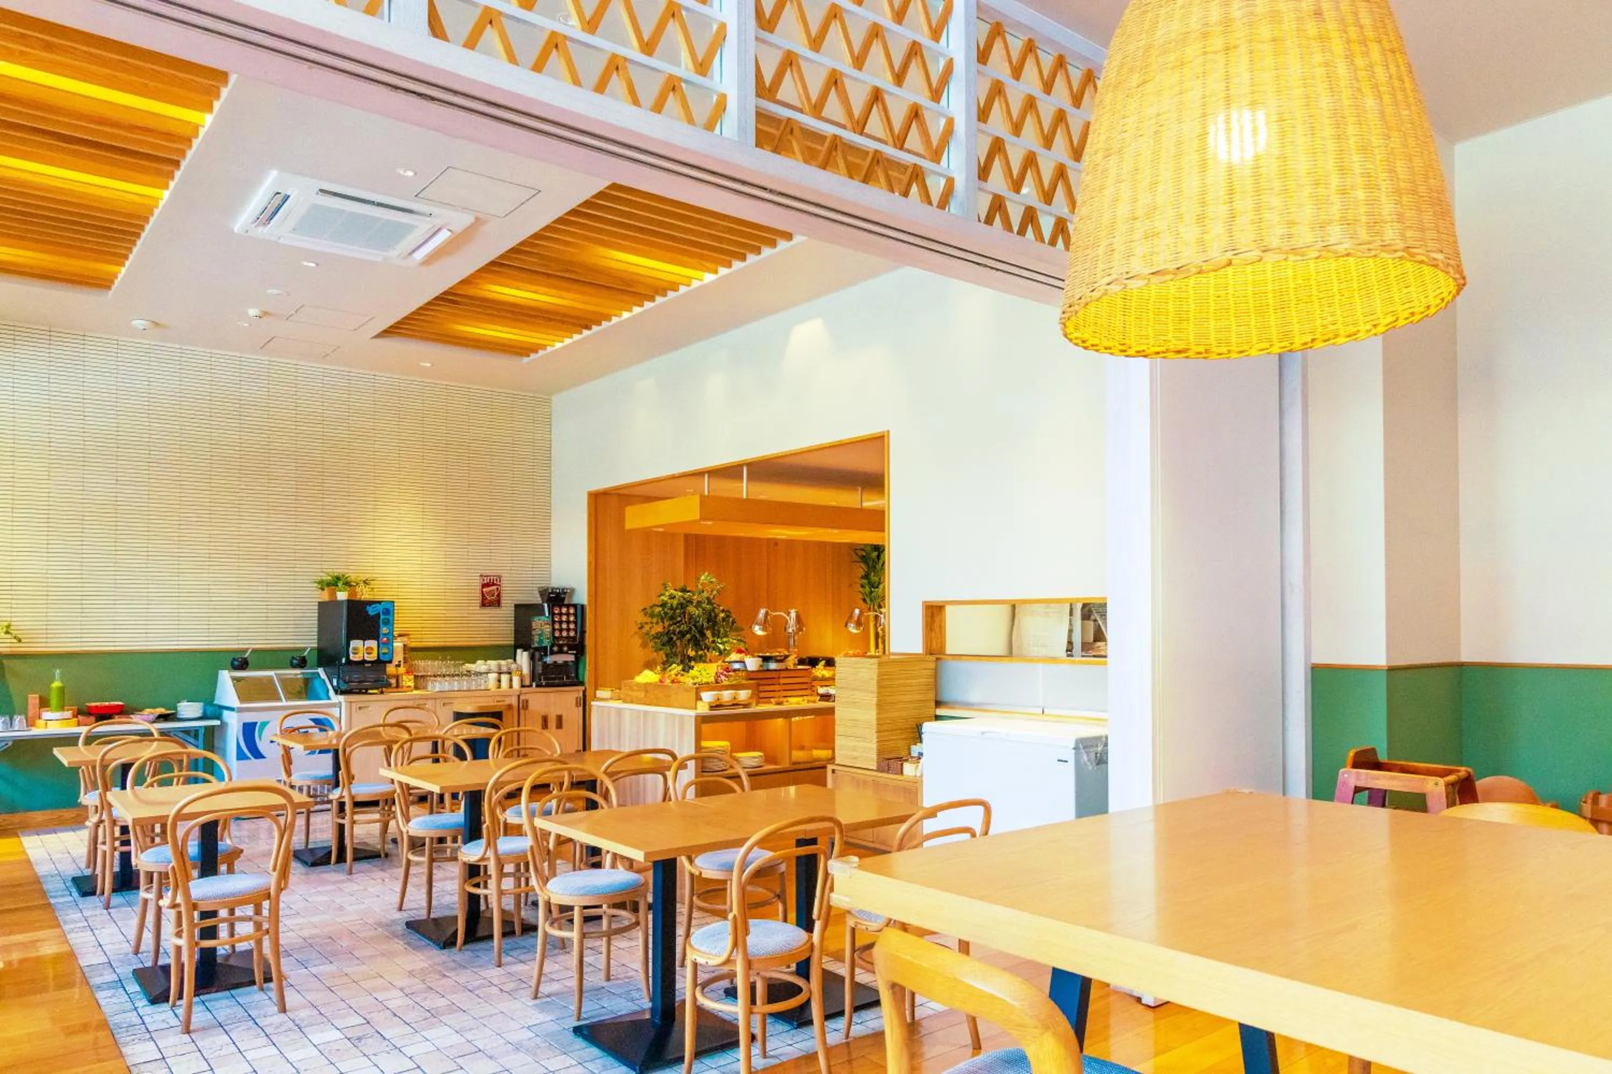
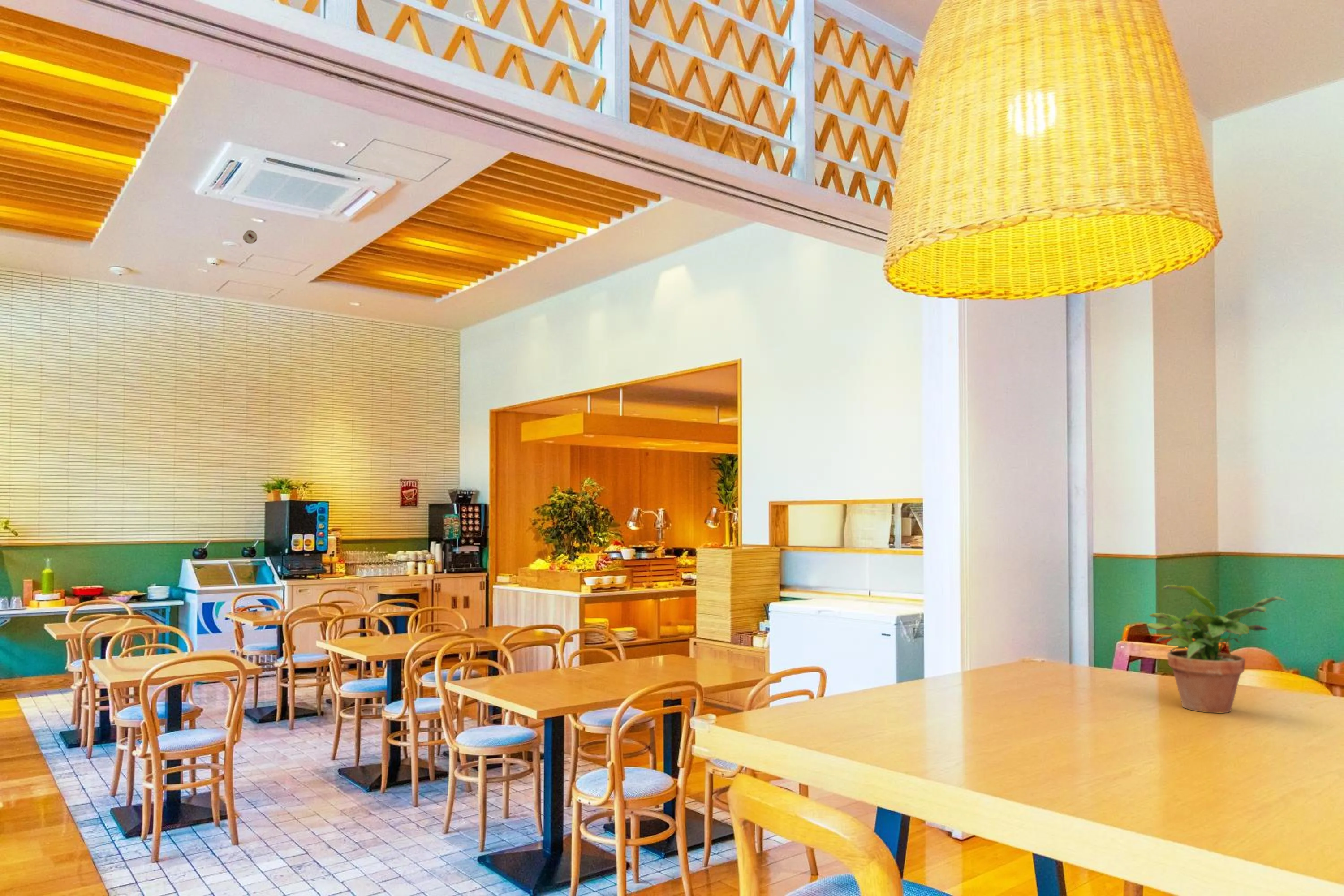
+ smoke detector [242,229,258,244]
+ potted plant [1146,585,1287,714]
